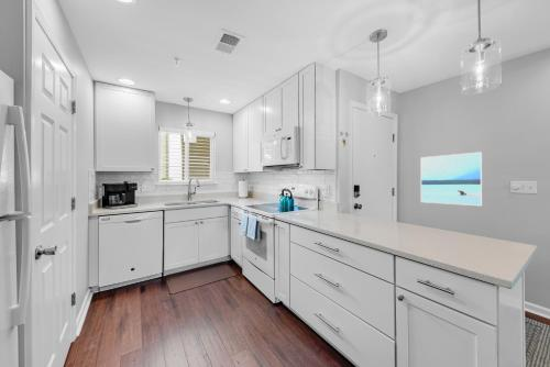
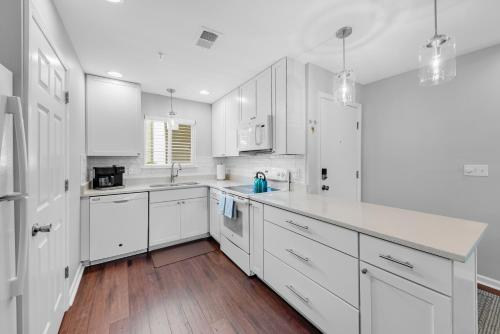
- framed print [420,152,483,207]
